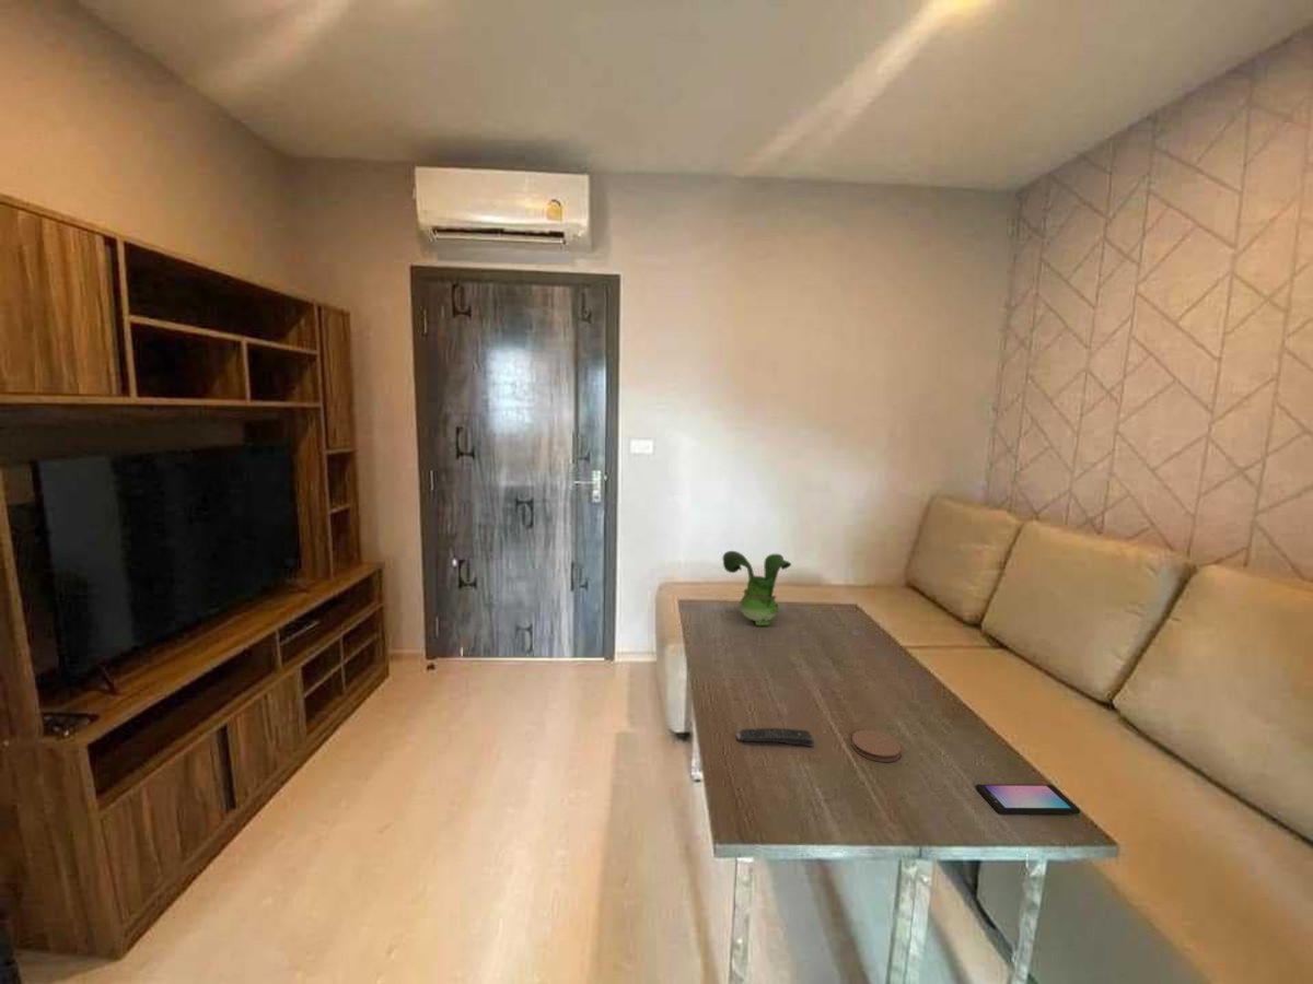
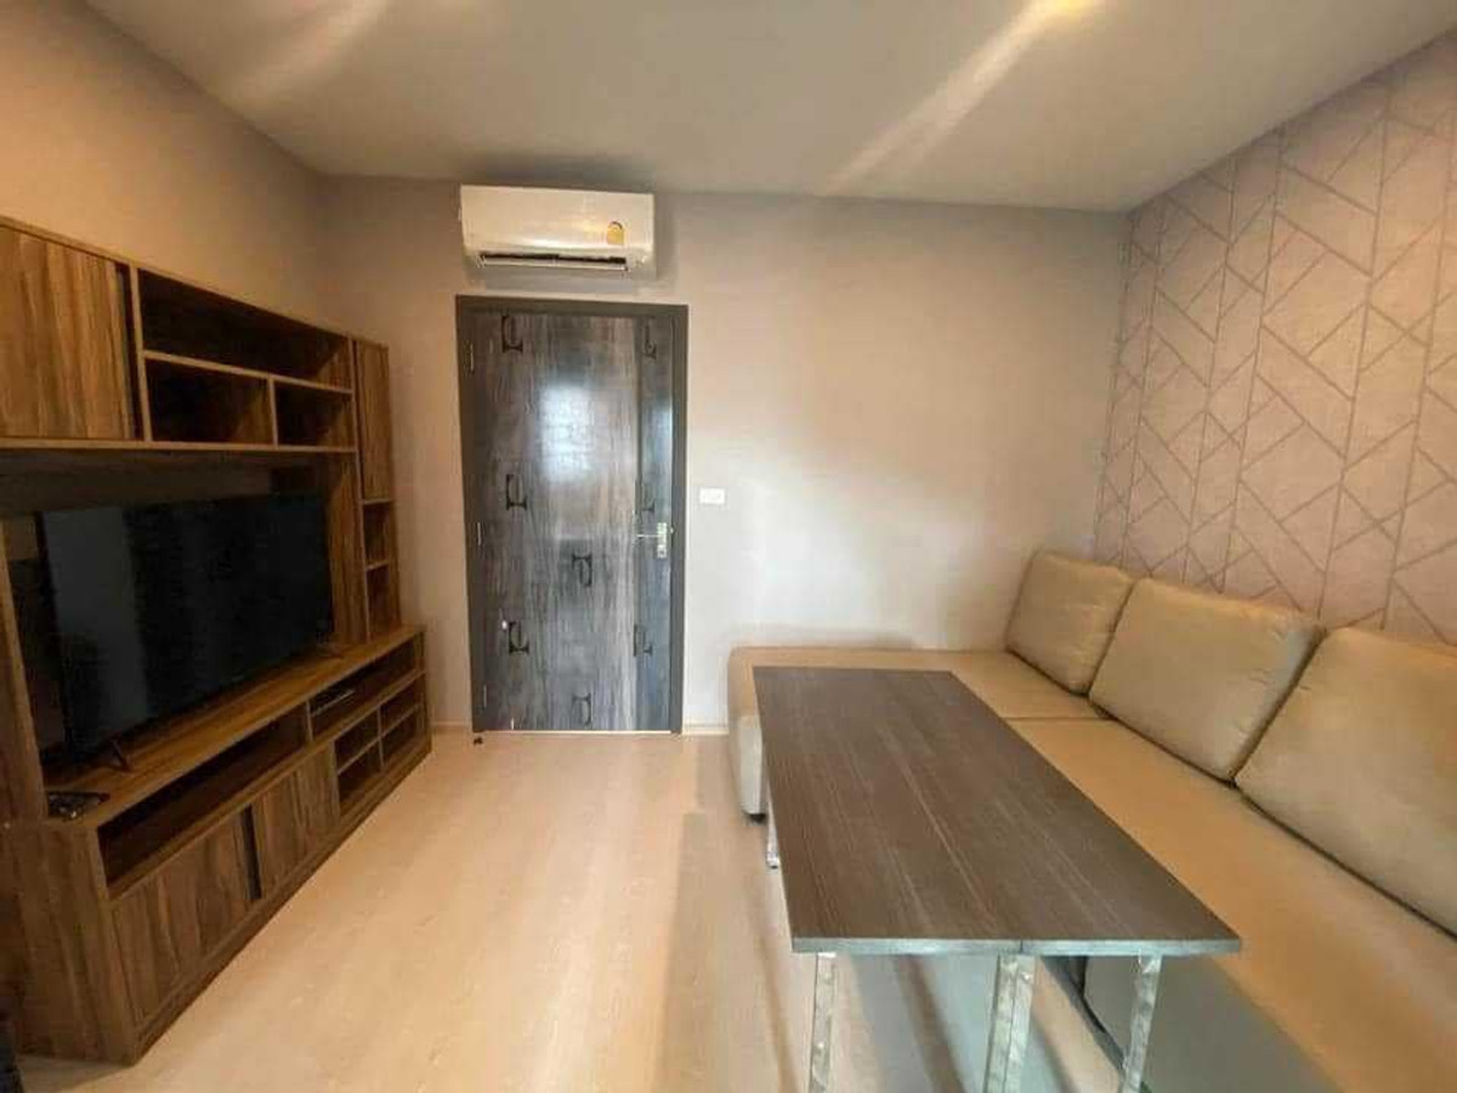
- toy figurine [721,550,792,626]
- smartphone [975,784,1081,815]
- coaster [851,728,903,763]
- remote control [735,727,815,748]
